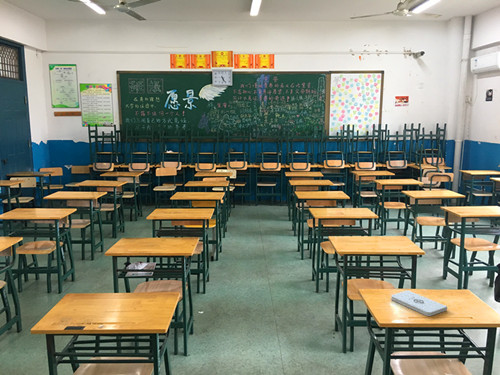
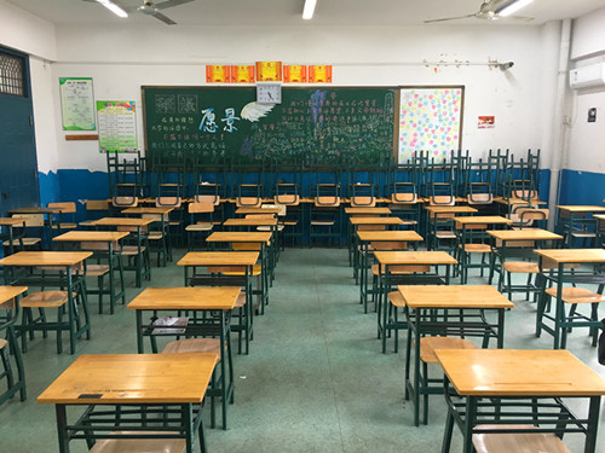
- notepad [390,289,448,317]
